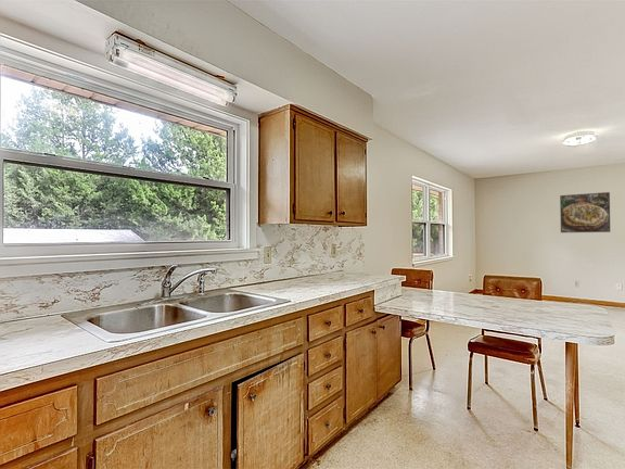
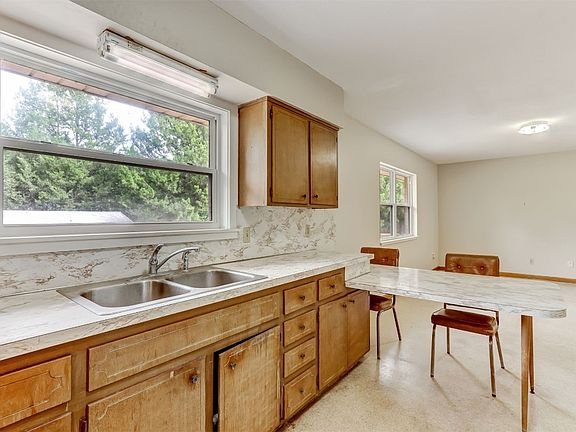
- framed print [559,191,611,233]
